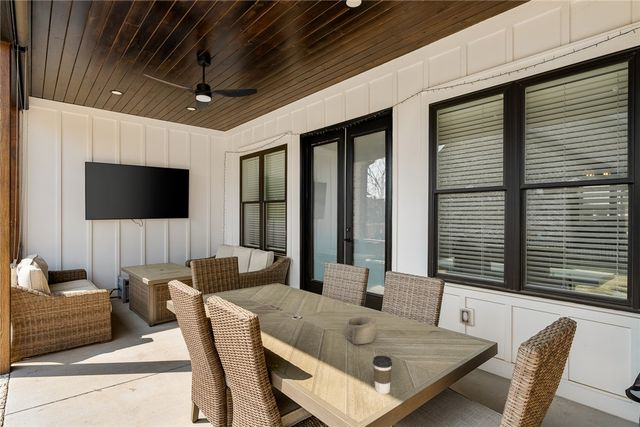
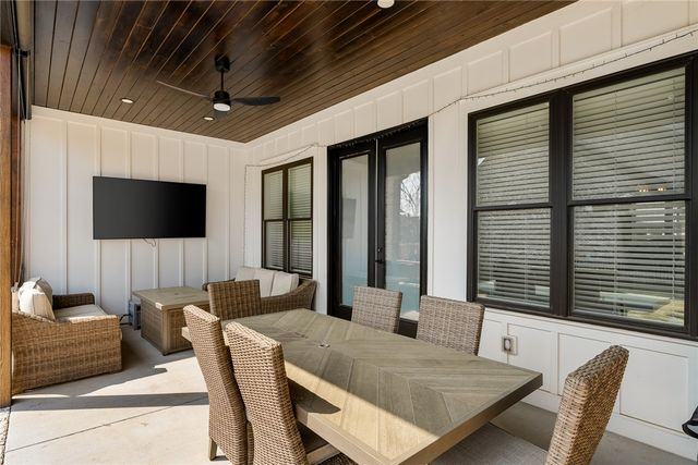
- decorative bowl [345,315,378,346]
- coffee cup [372,354,393,395]
